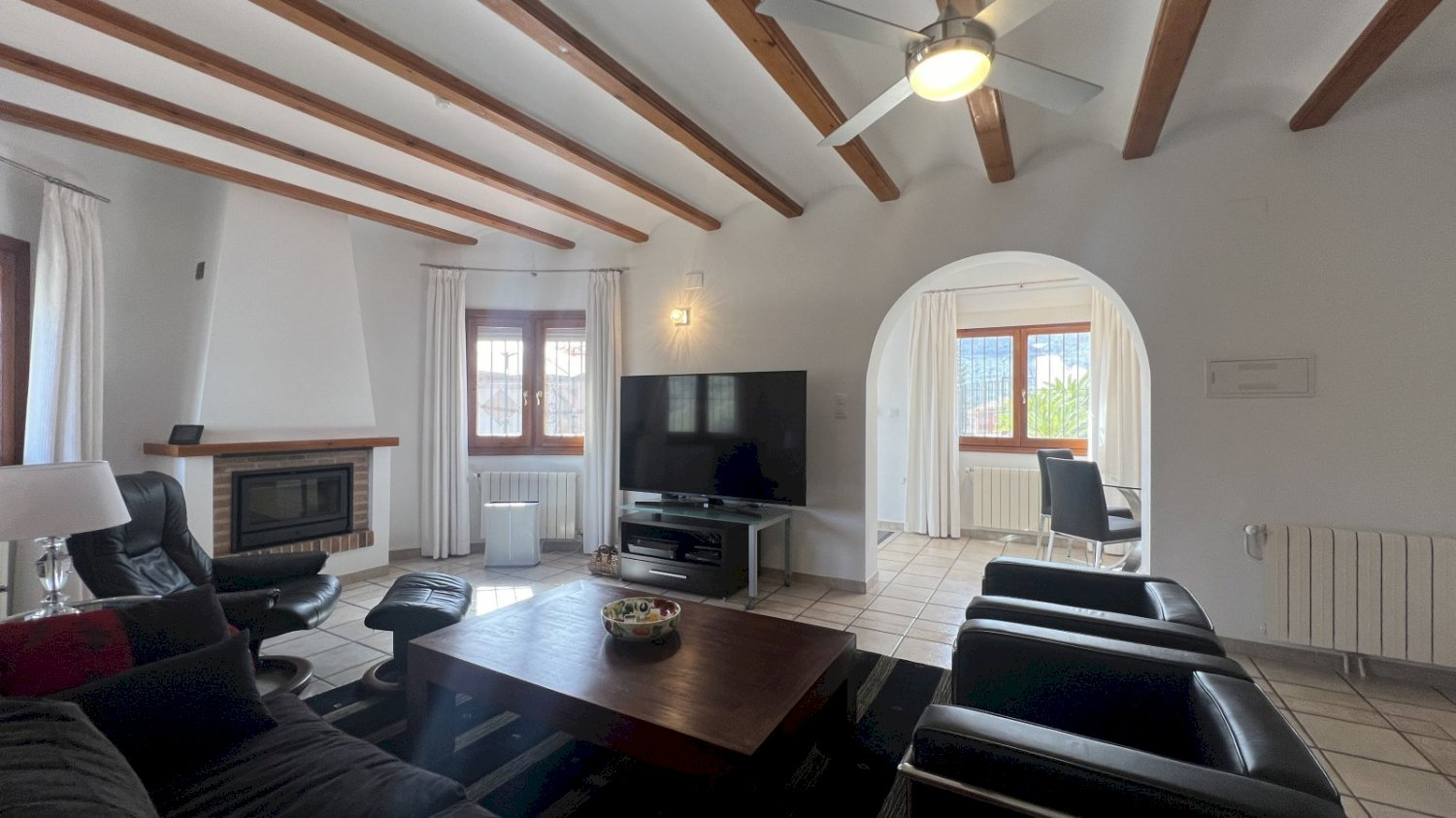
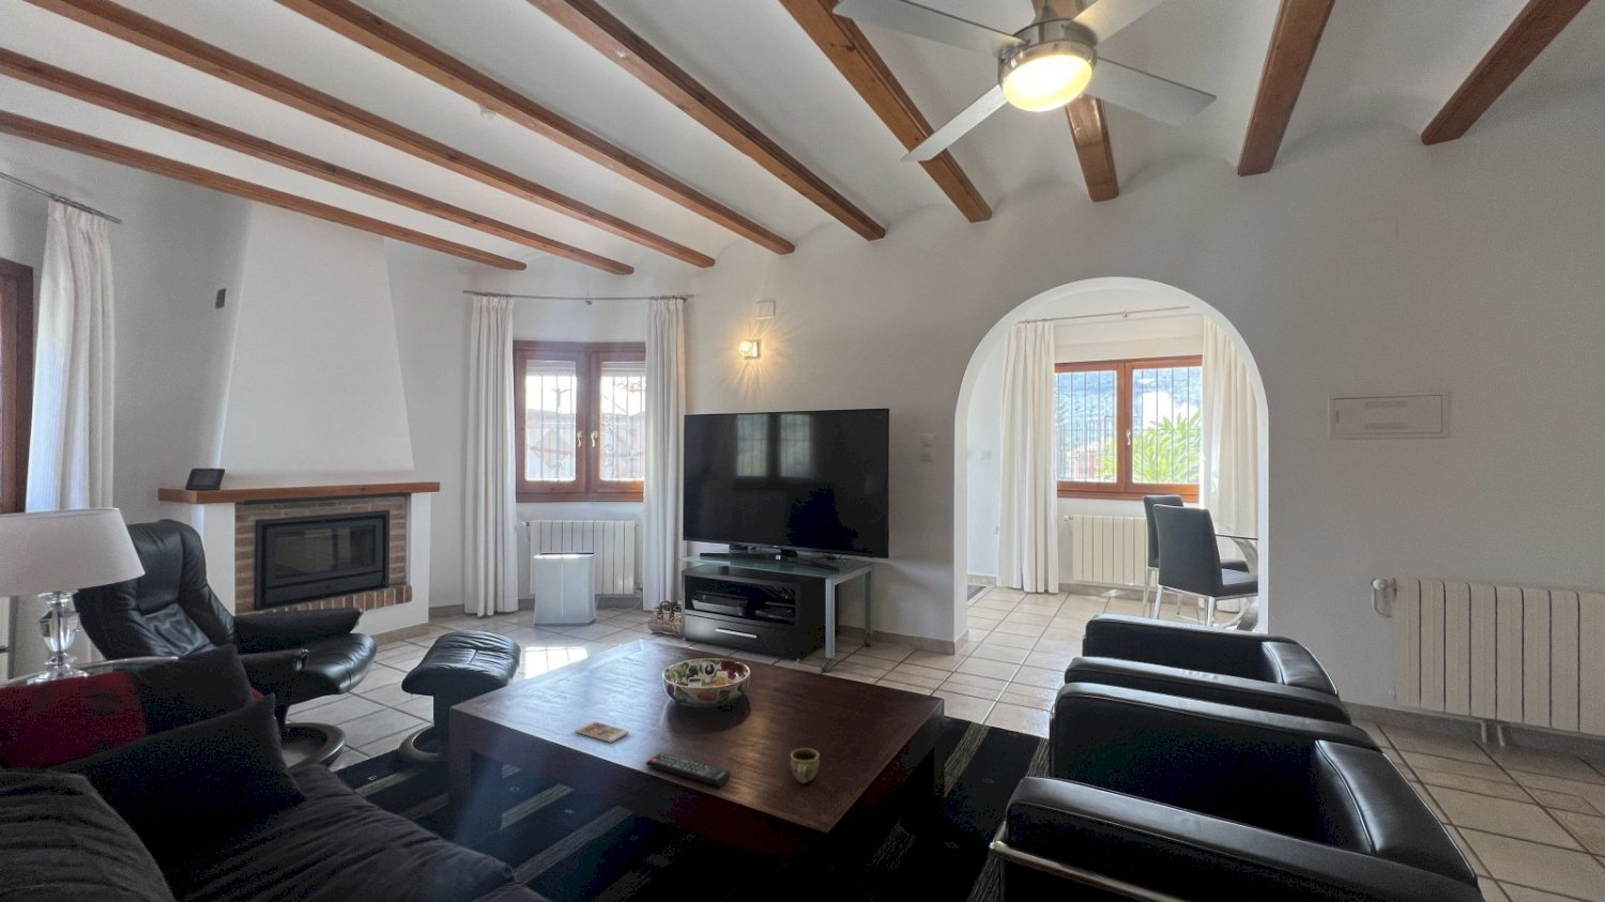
+ smartphone [573,720,631,743]
+ cup [789,747,821,784]
+ remote control [645,752,732,787]
